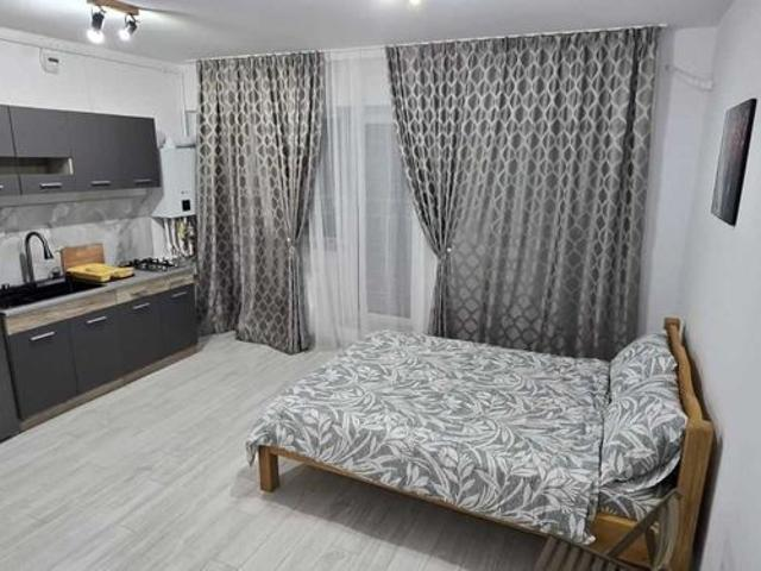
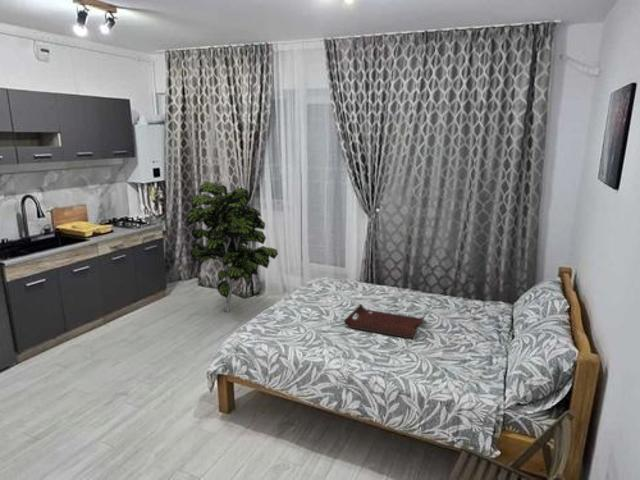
+ serving tray [343,303,427,339]
+ indoor plant [186,181,279,313]
